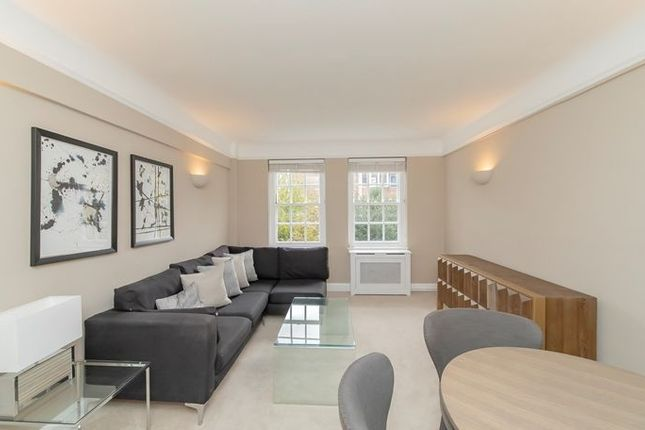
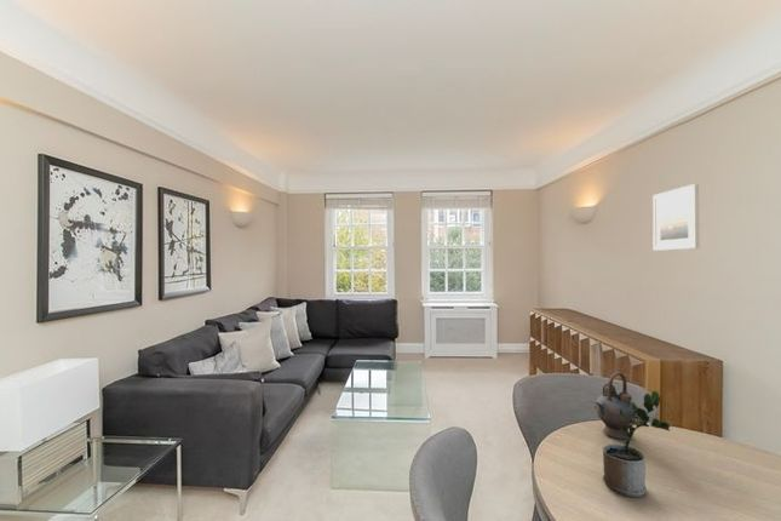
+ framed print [651,183,700,252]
+ teapot [593,371,638,440]
+ potted plant [602,390,671,498]
